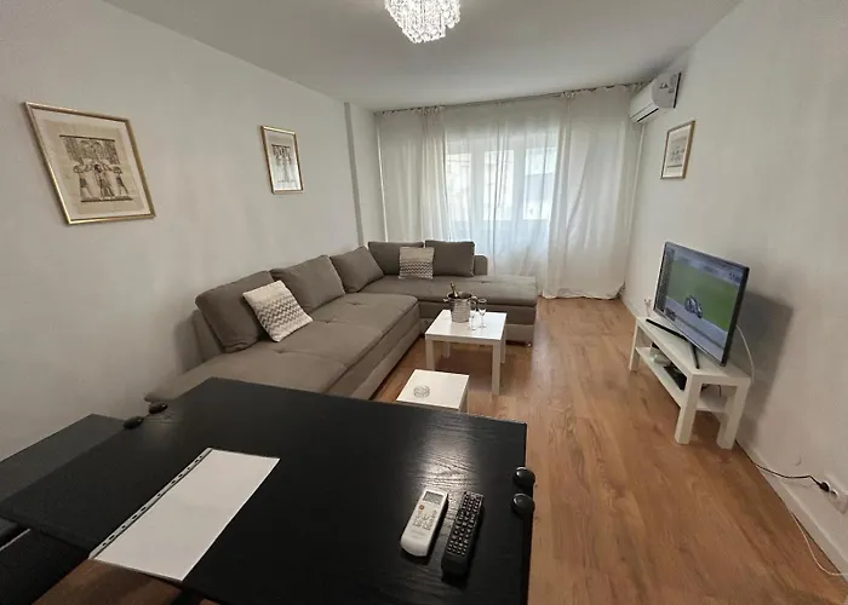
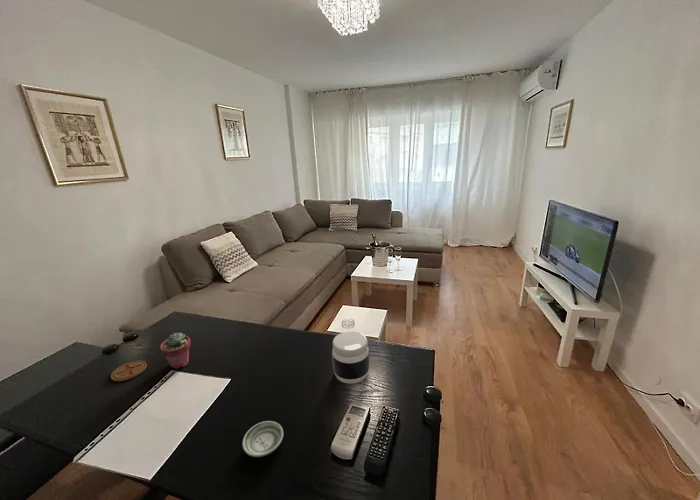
+ saucer [241,420,284,458]
+ jar [331,330,370,385]
+ potted succulent [159,332,192,370]
+ coaster [110,359,148,382]
